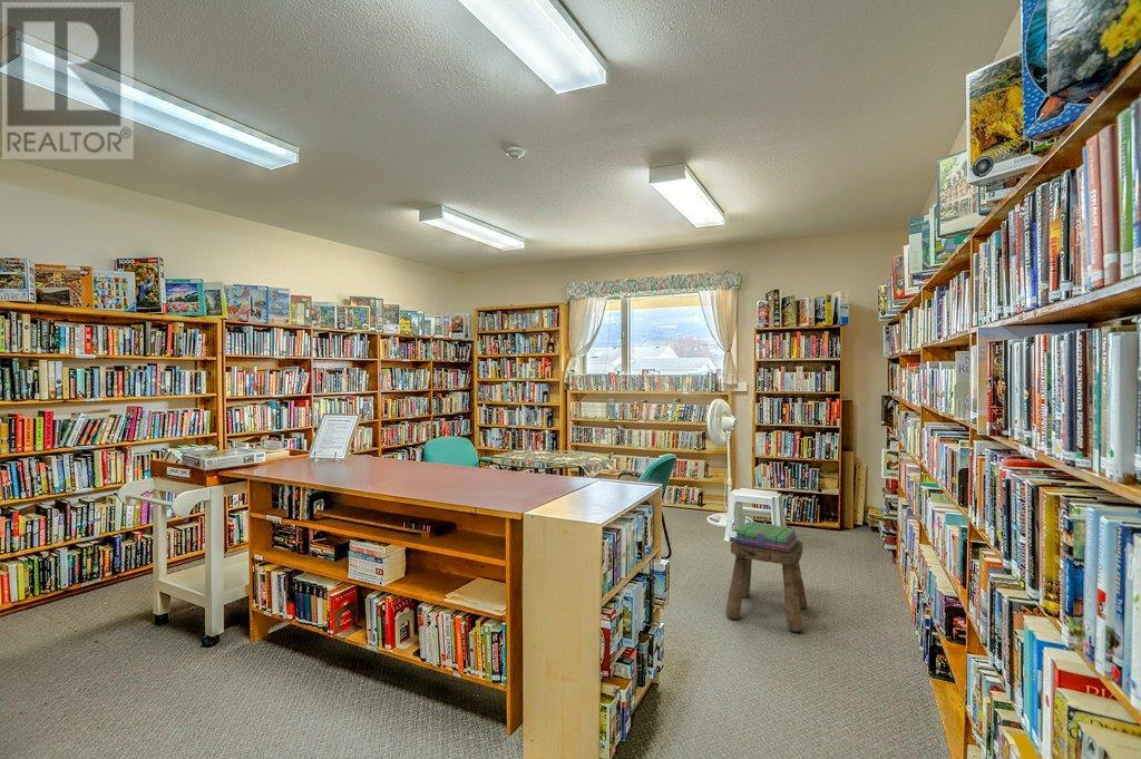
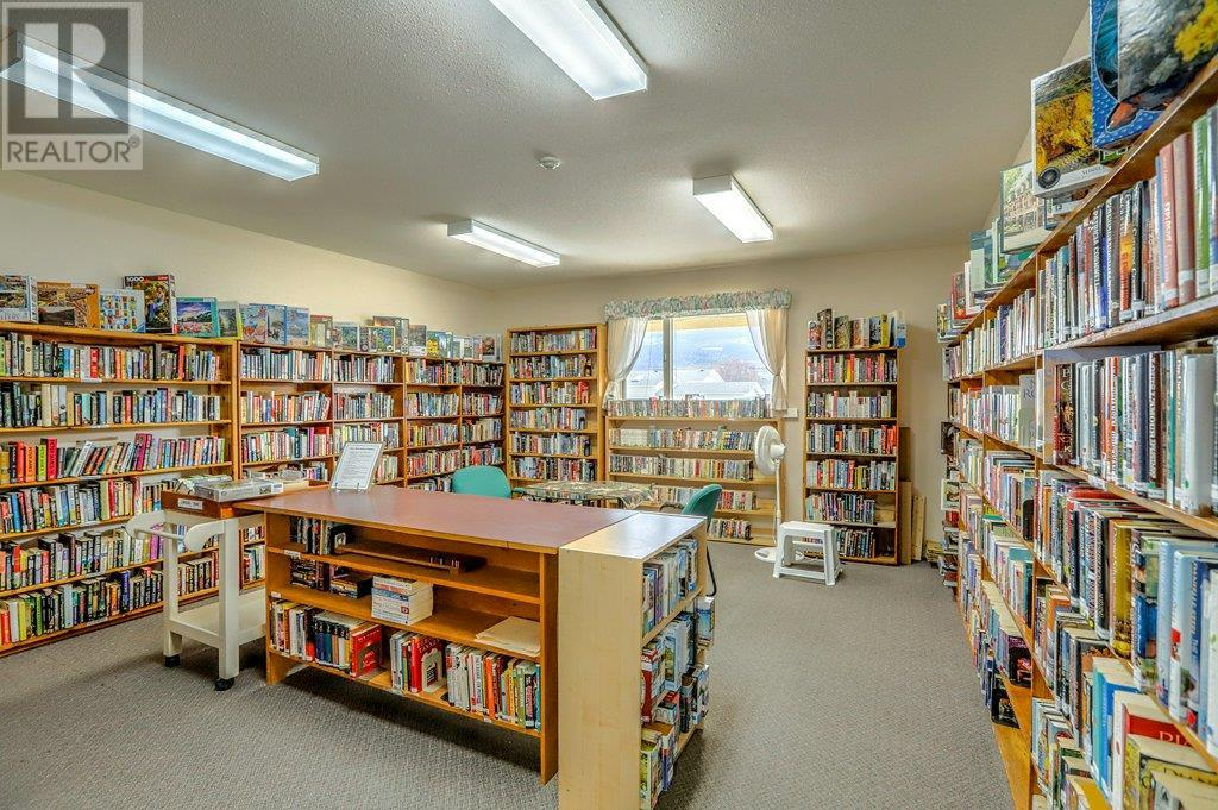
- stack of books [734,520,799,553]
- stool [725,537,808,633]
